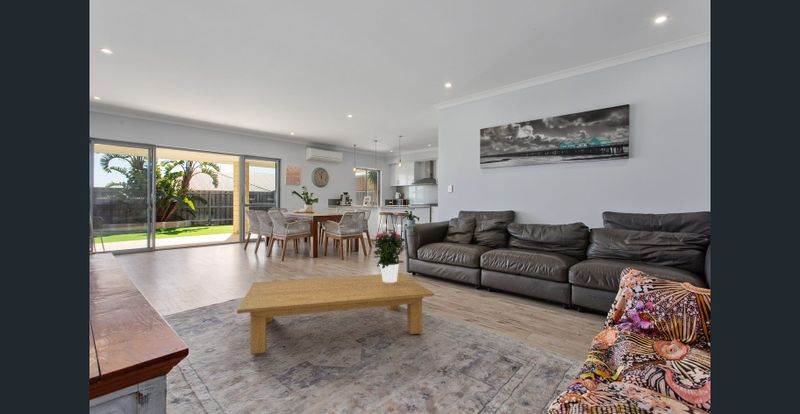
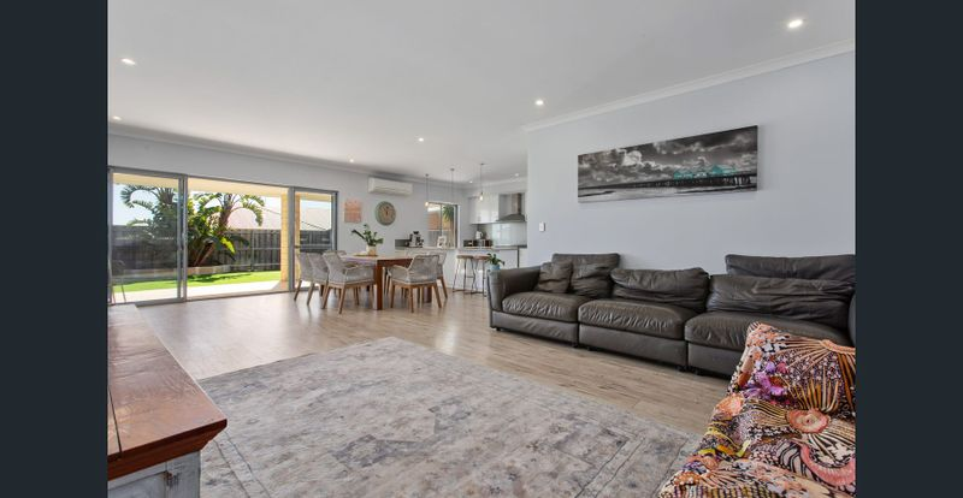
- potted flower [370,229,407,283]
- coffee table [236,272,435,355]
